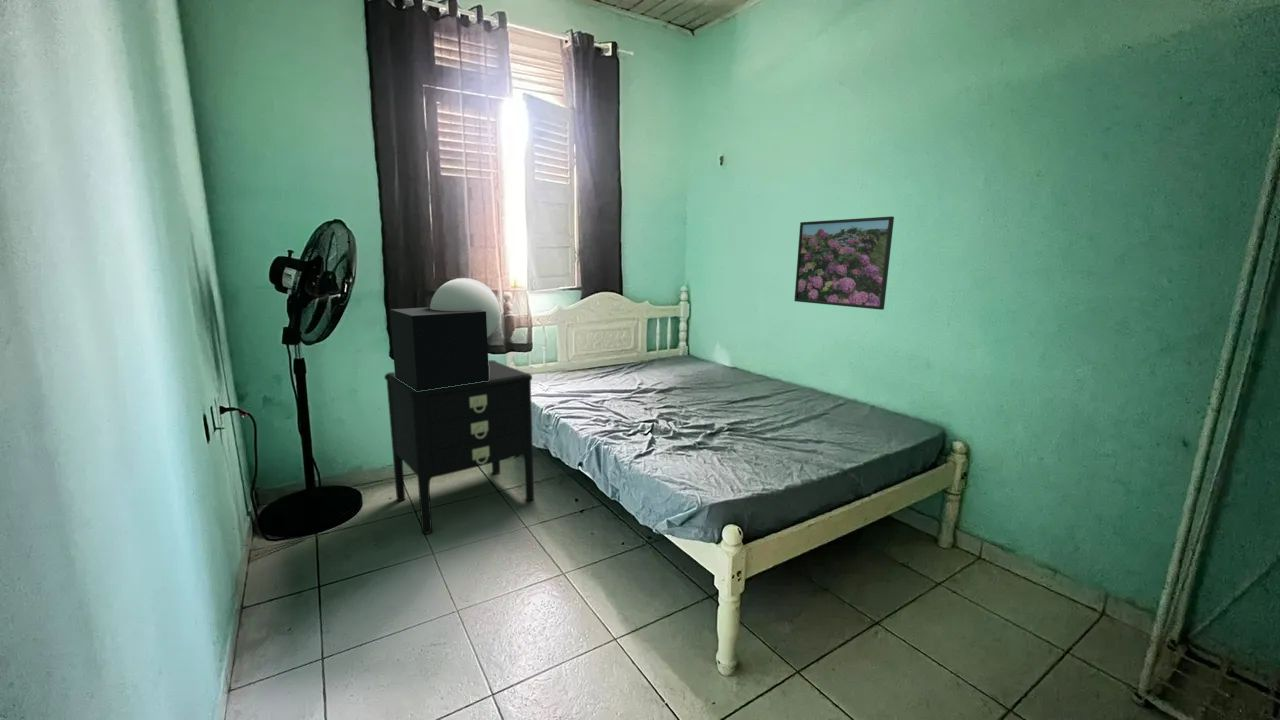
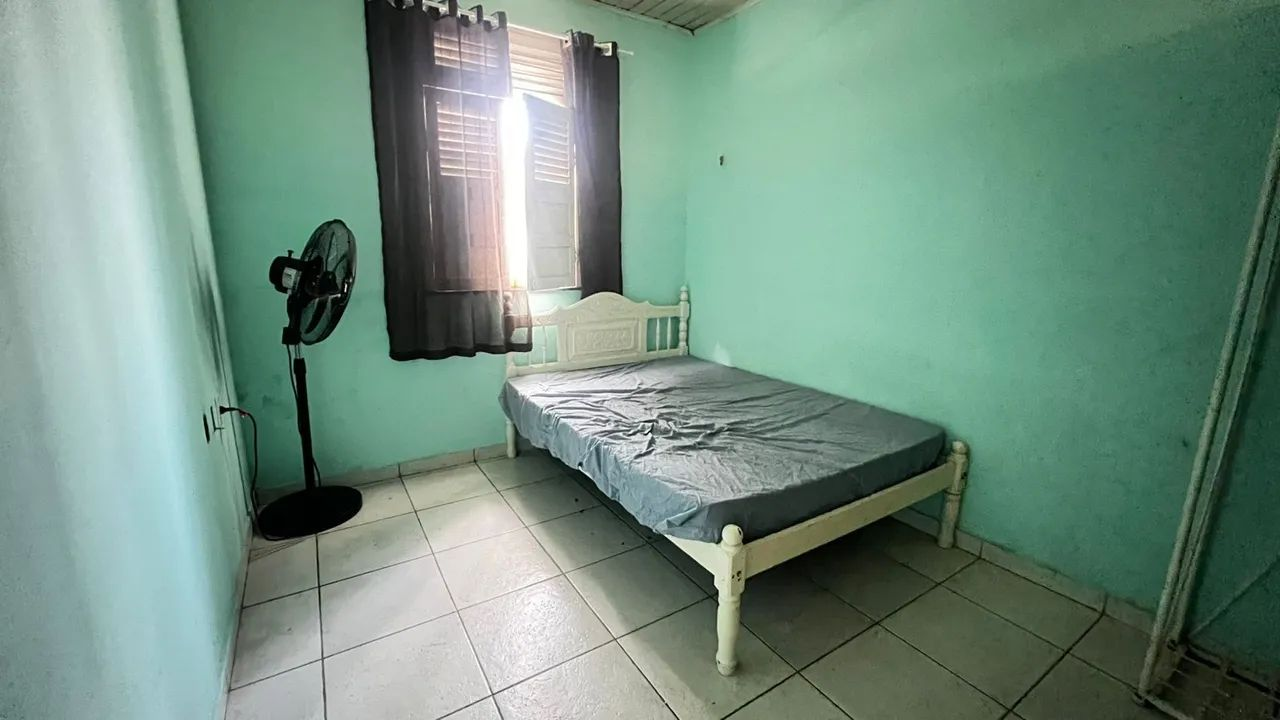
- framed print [794,215,895,311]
- nightstand [383,359,535,535]
- table lamp [389,277,501,391]
